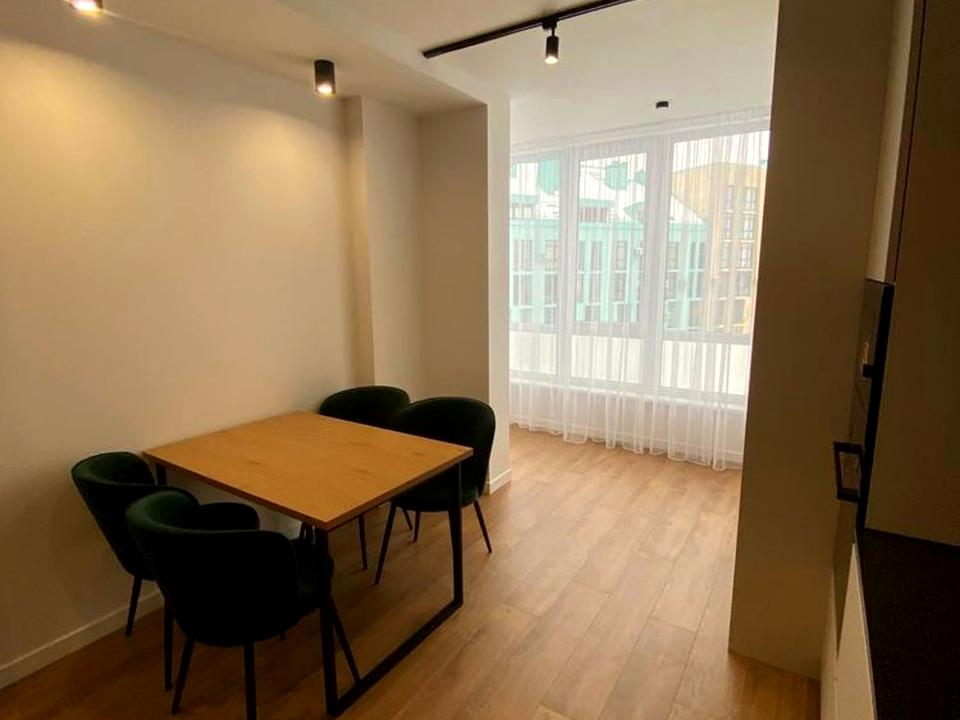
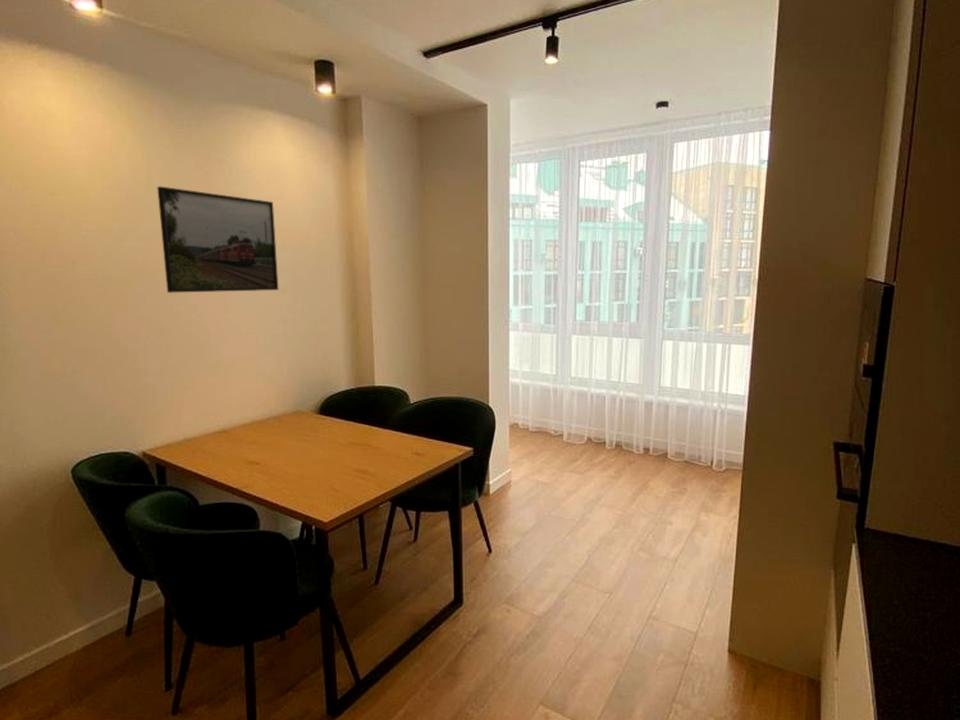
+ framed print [156,185,279,294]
